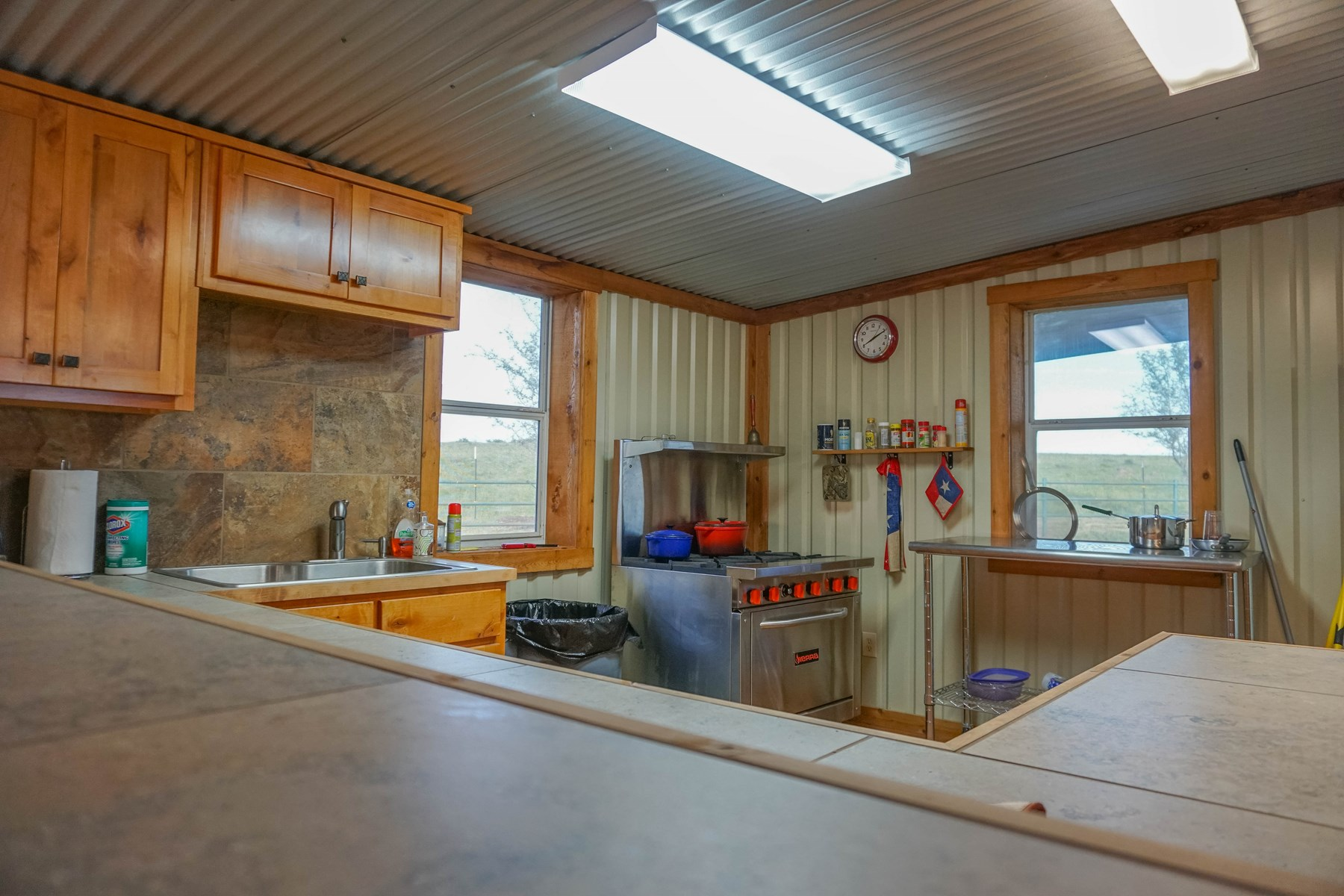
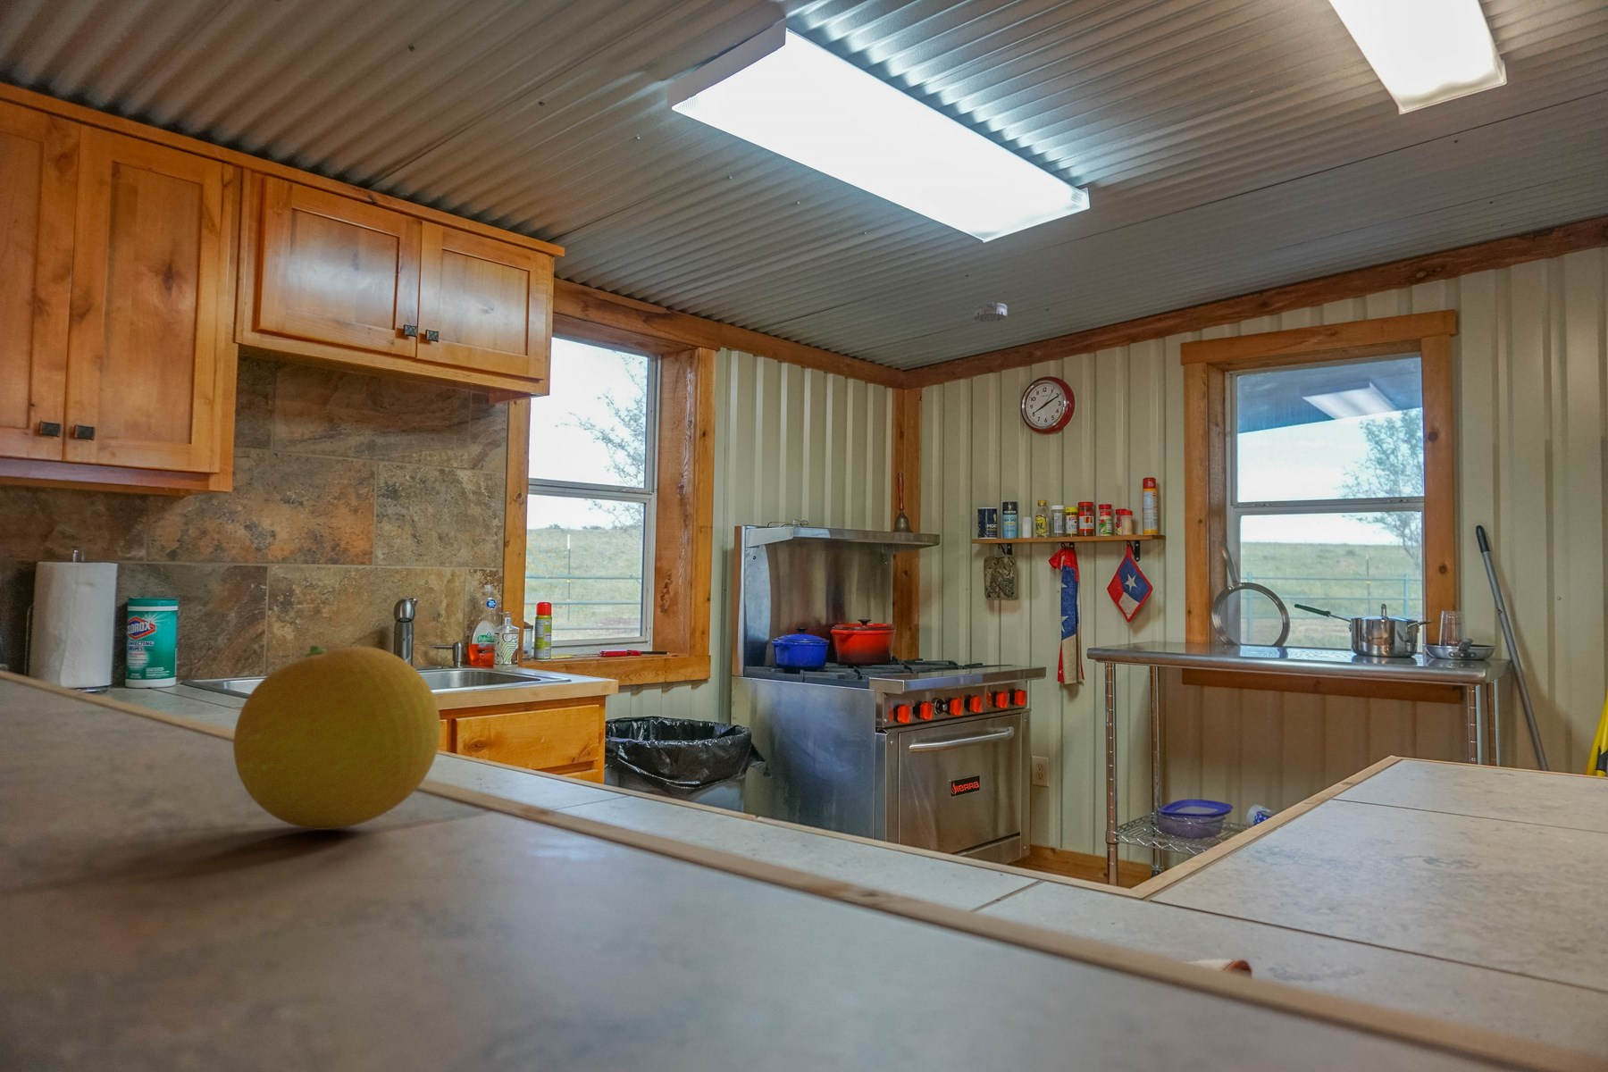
+ smoke detector [973,302,1007,323]
+ fruit [232,644,441,830]
